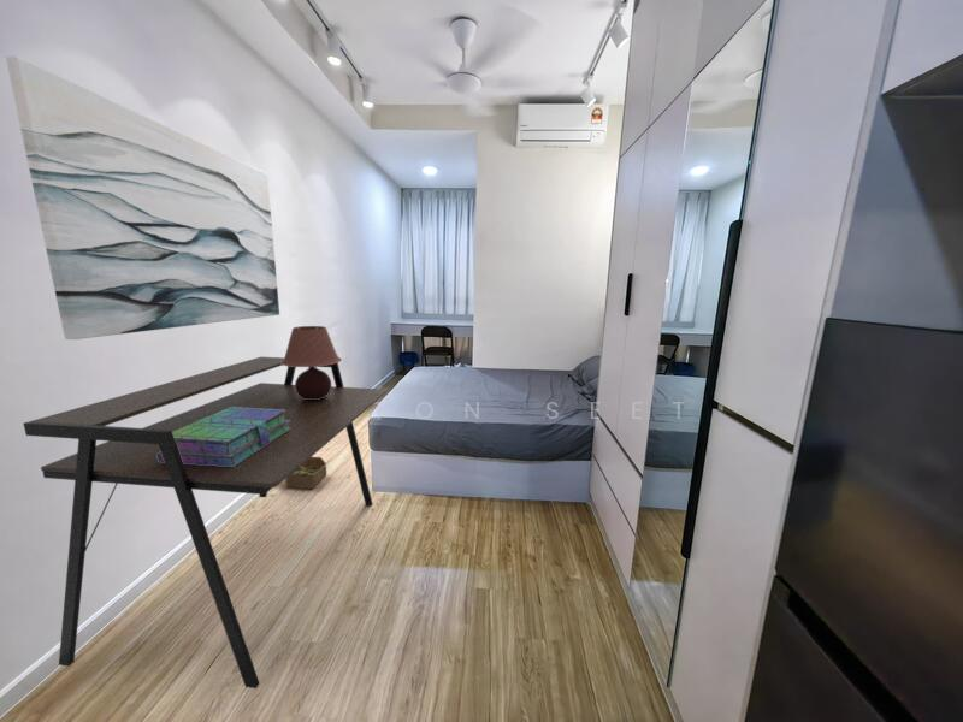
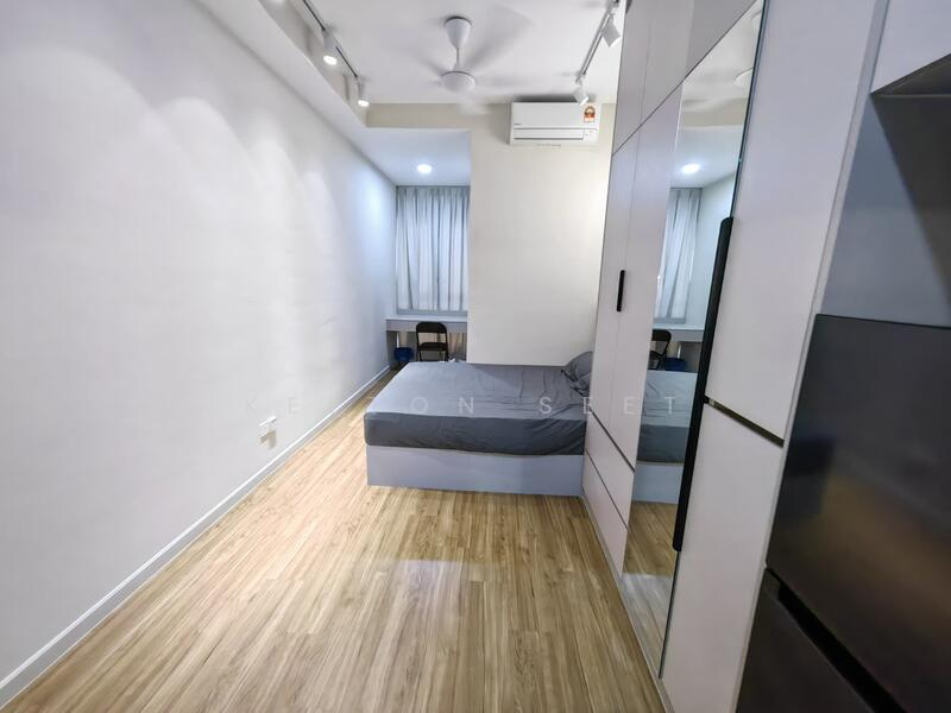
- wall art [5,54,280,341]
- desk [22,356,389,690]
- stack of books [156,407,290,467]
- table lamp [280,325,343,400]
- cardboard box [284,456,335,490]
